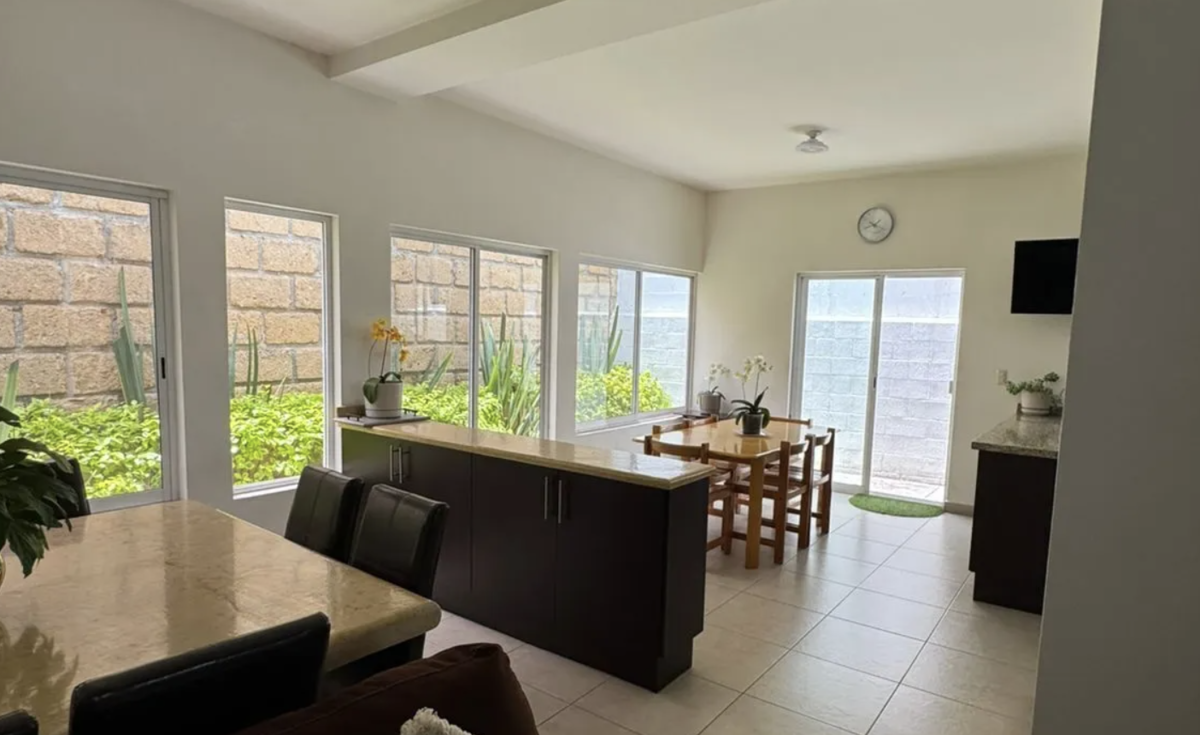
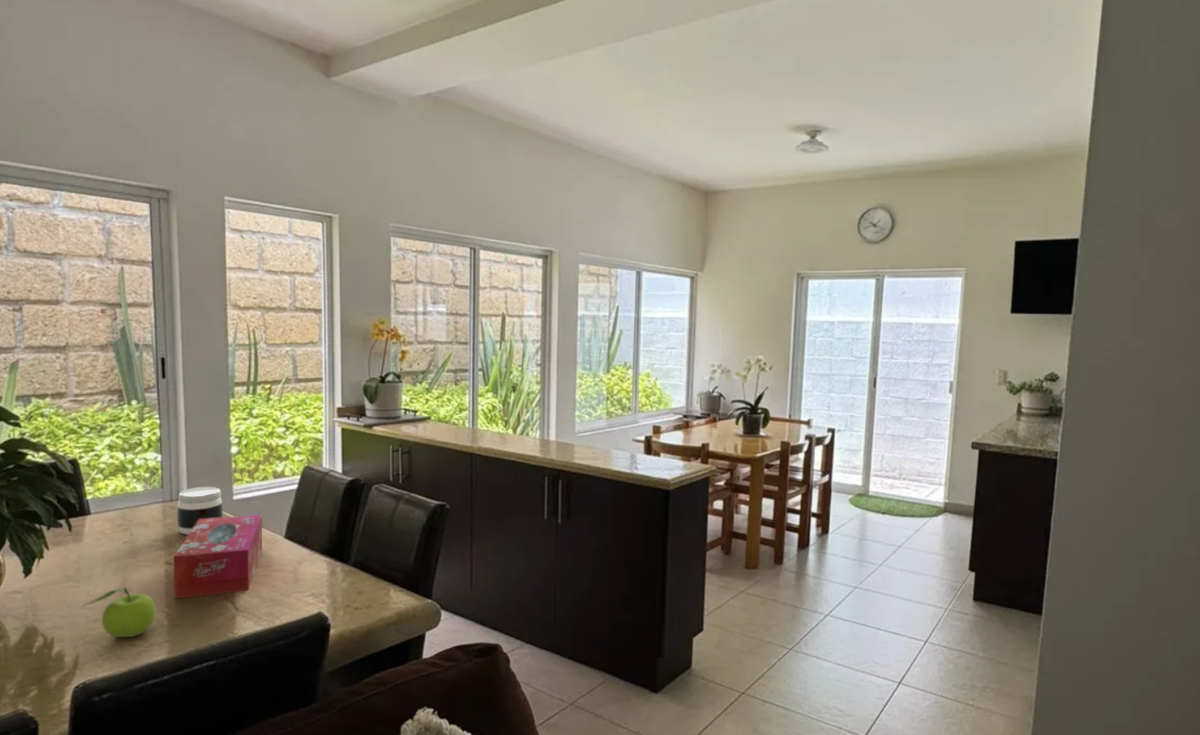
+ tissue box [173,514,263,599]
+ jar [176,486,224,536]
+ fruit [80,586,157,638]
